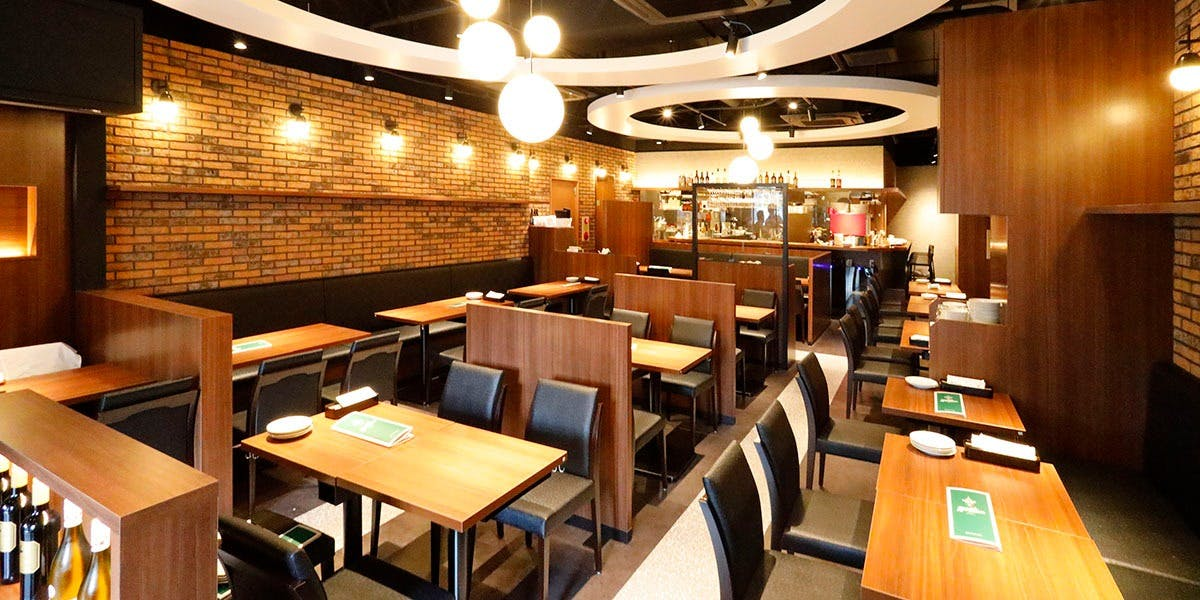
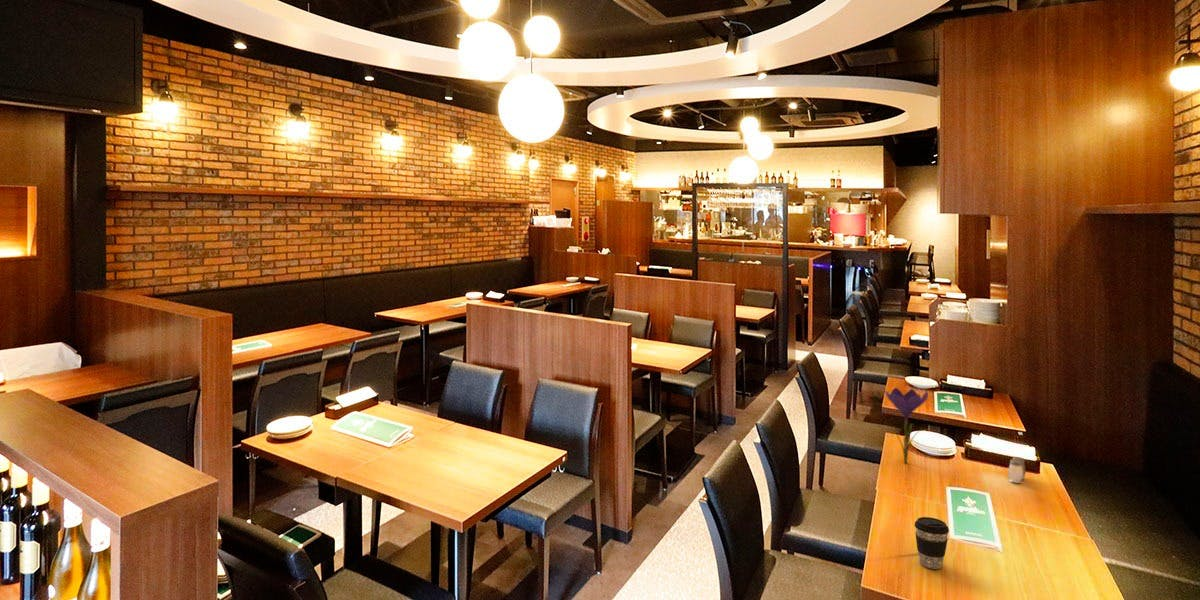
+ coffee cup [914,516,950,570]
+ salt and pepper shaker [1007,456,1026,484]
+ flower [882,387,929,464]
